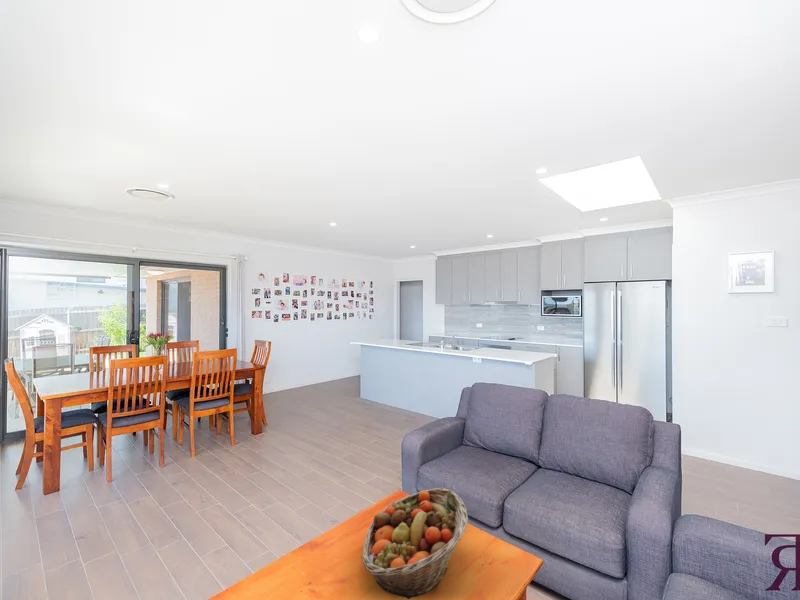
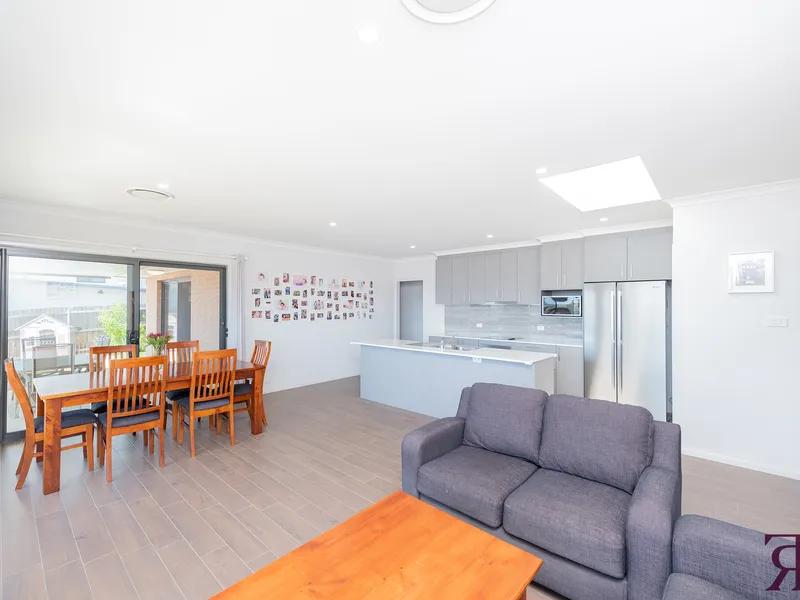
- fruit basket [361,487,469,600]
